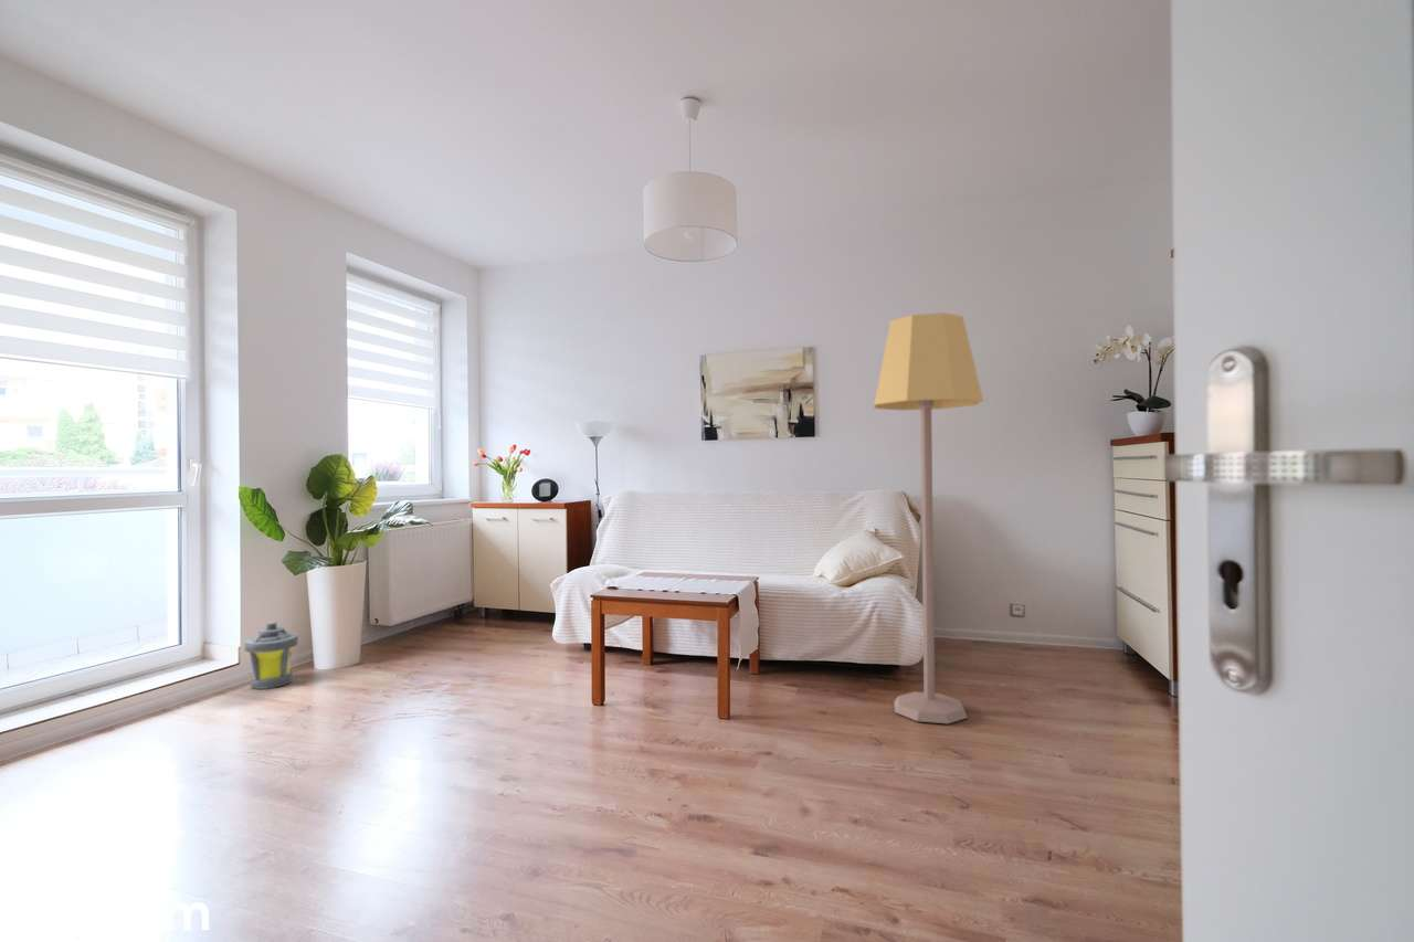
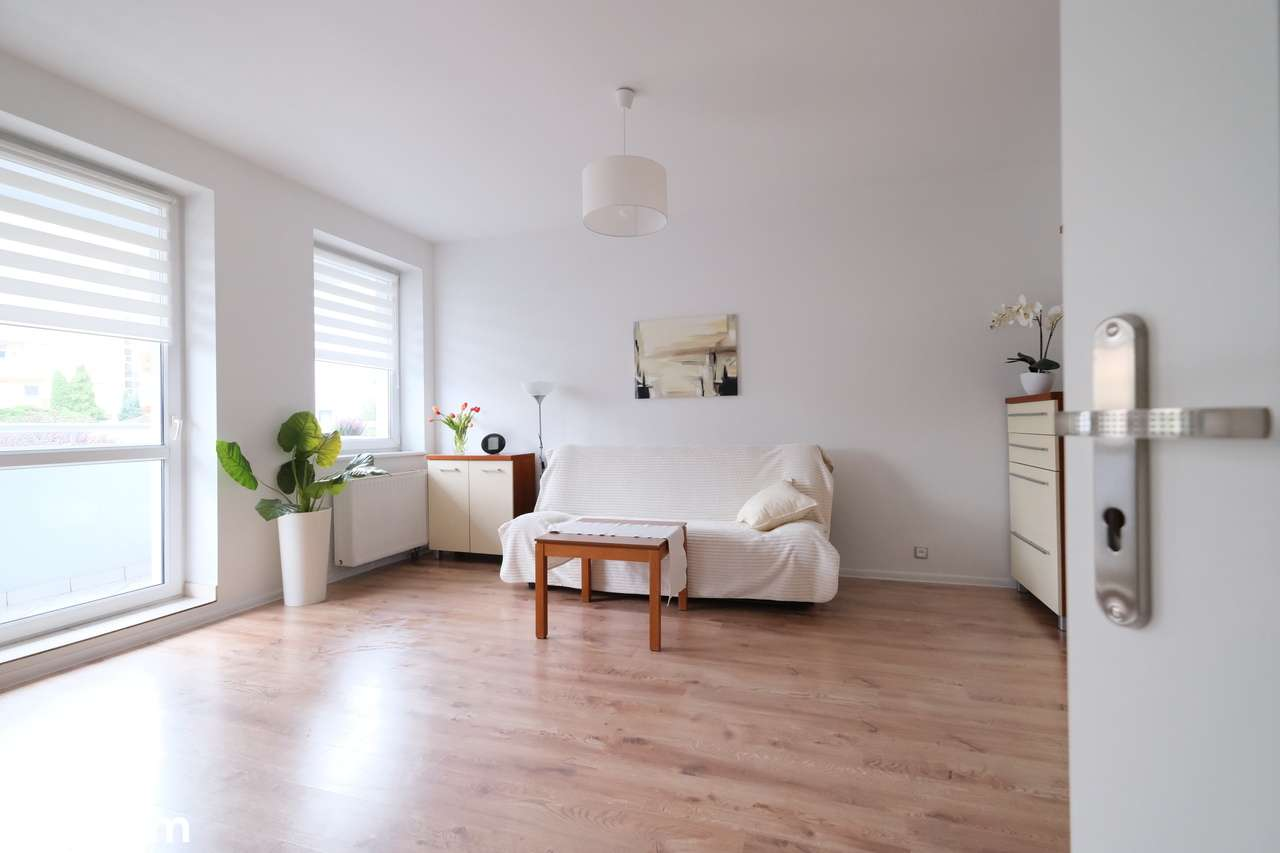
- lantern [243,621,299,690]
- lamp [873,311,984,724]
